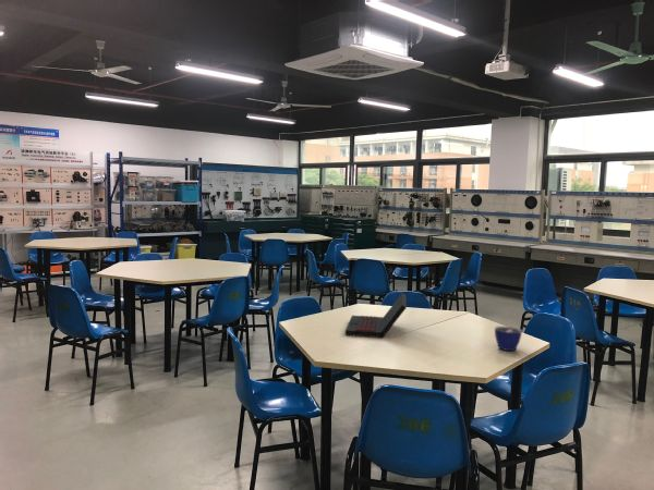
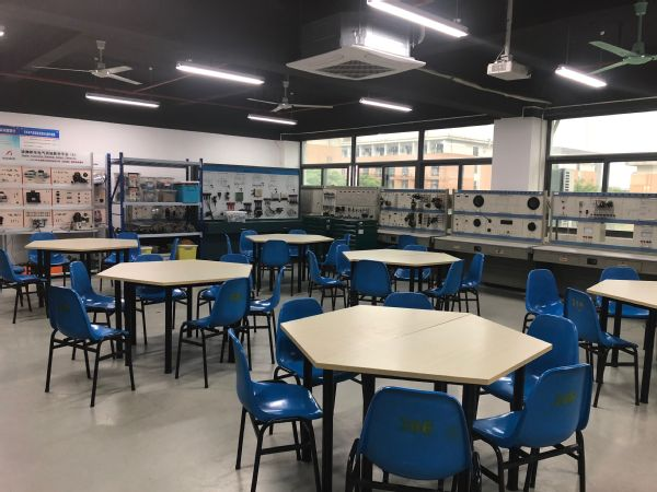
- laptop [344,292,408,339]
- cup [494,326,523,352]
